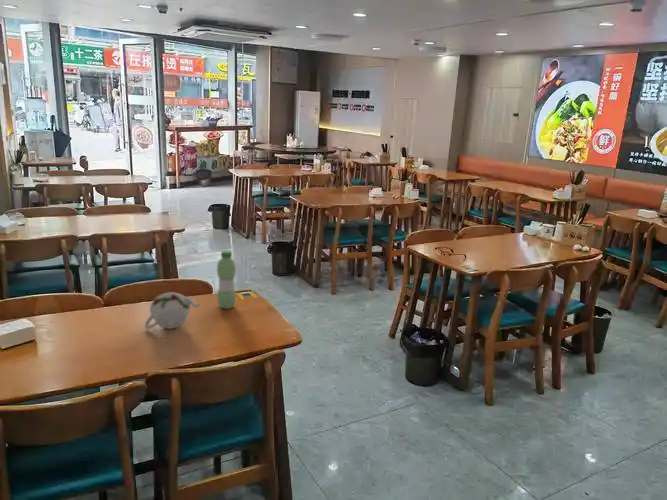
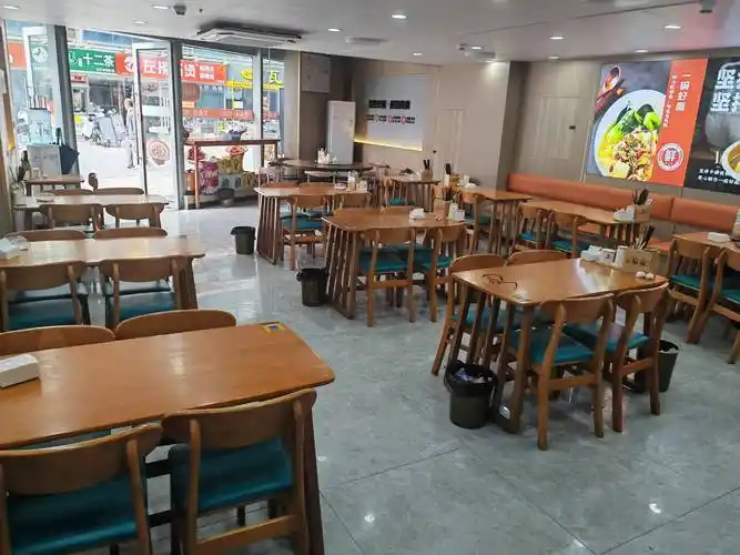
- teapot [144,292,201,330]
- water bottle [216,250,237,310]
